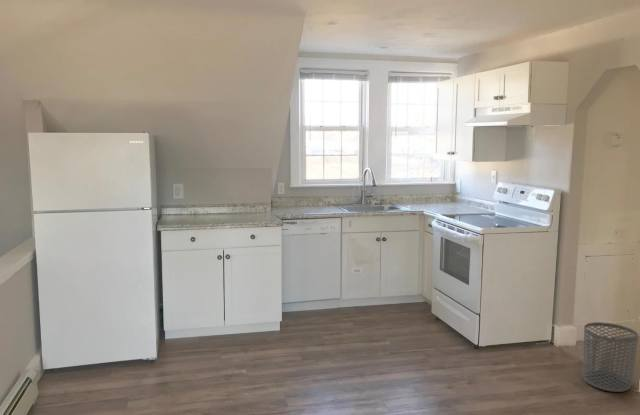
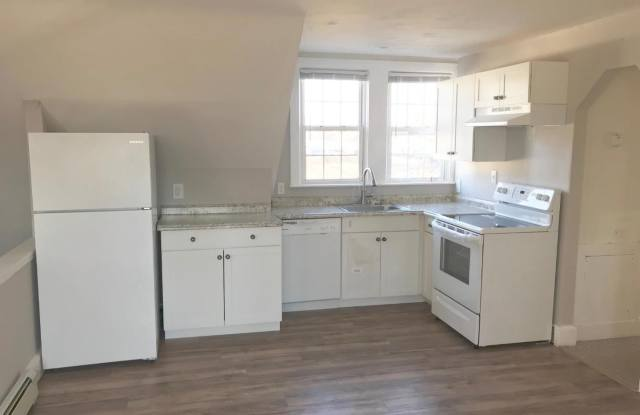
- waste bin [582,321,639,393]
